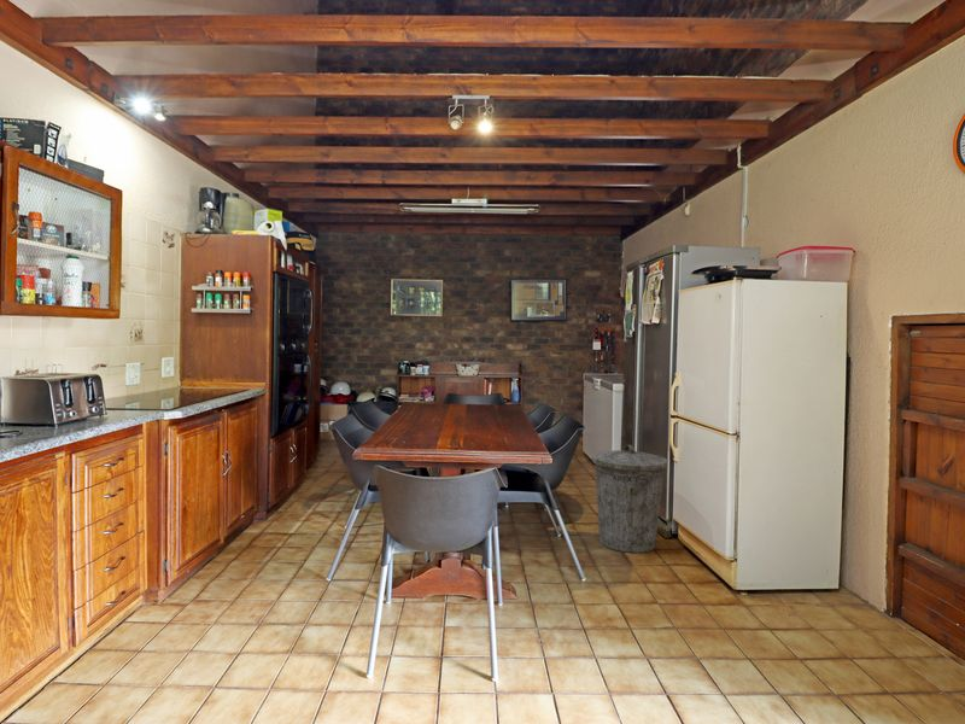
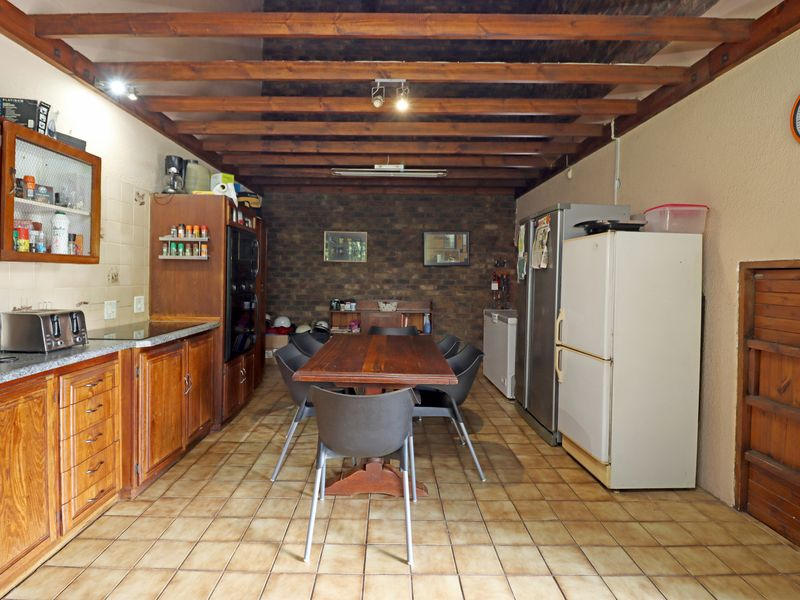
- trash can [591,444,668,554]
